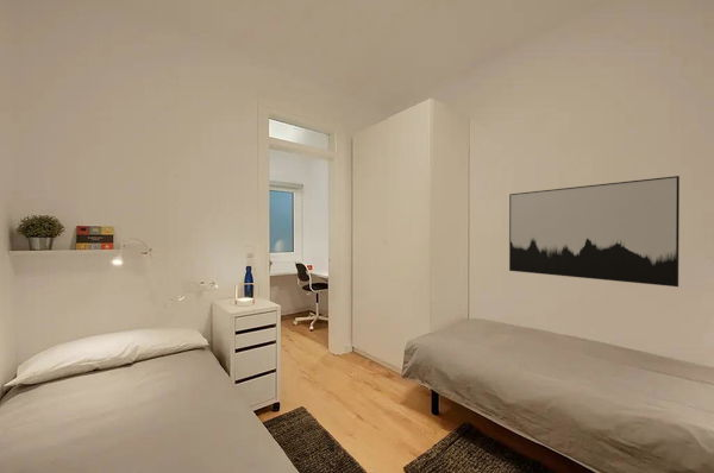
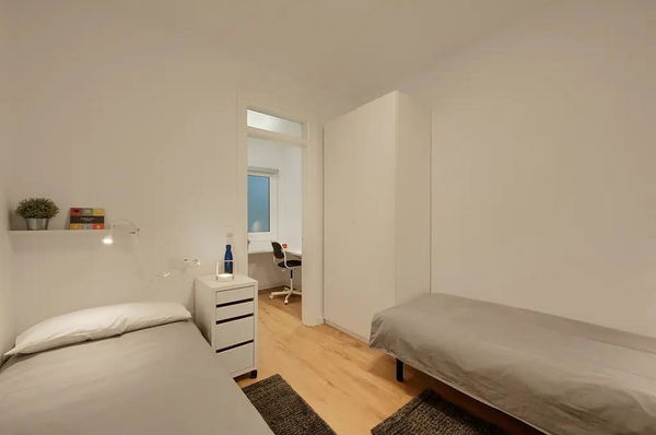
- wall art [508,175,681,288]
